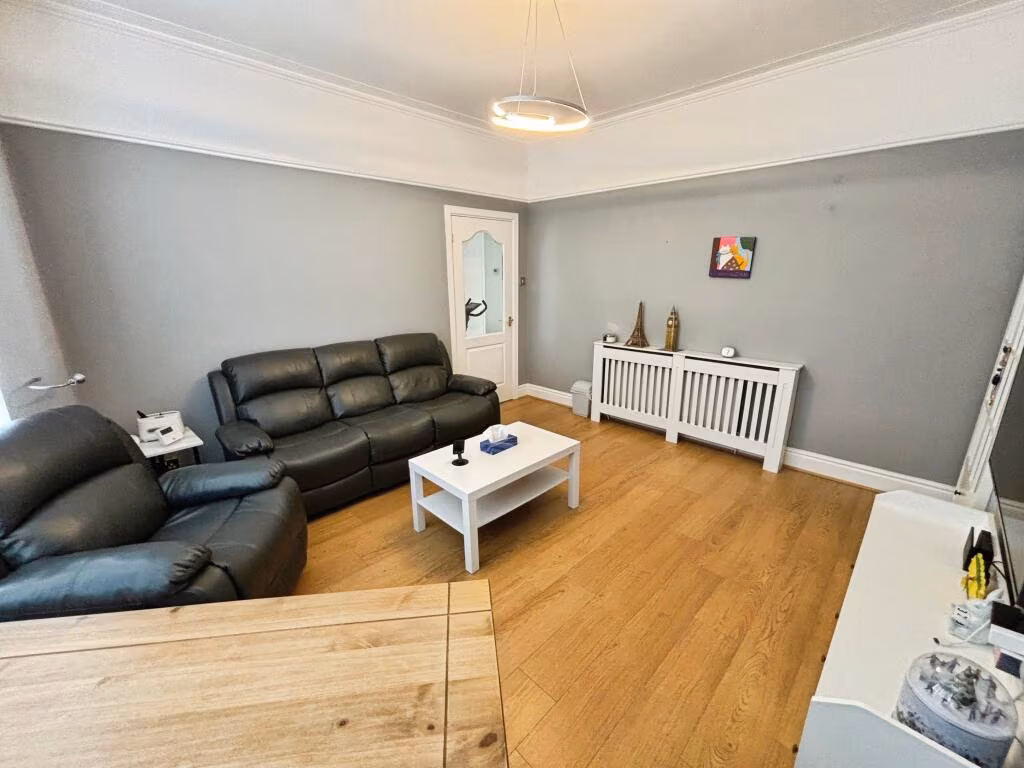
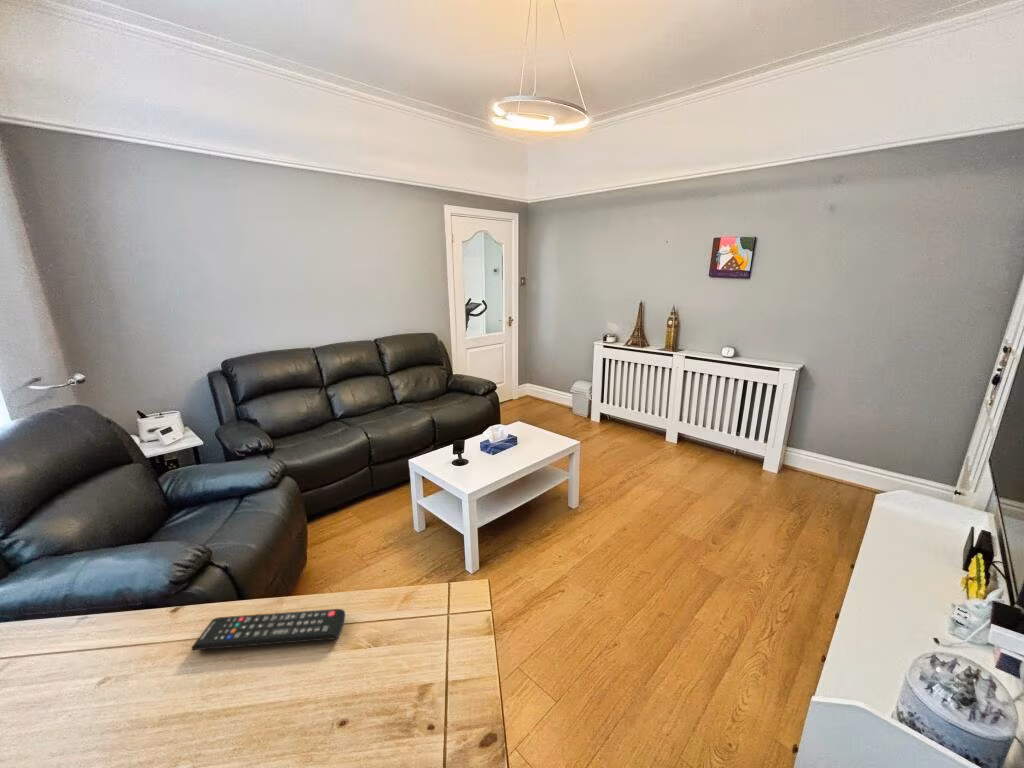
+ remote control [190,608,346,651]
